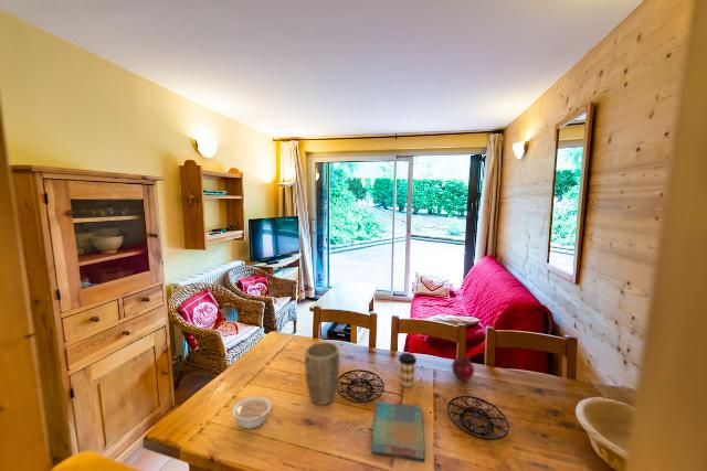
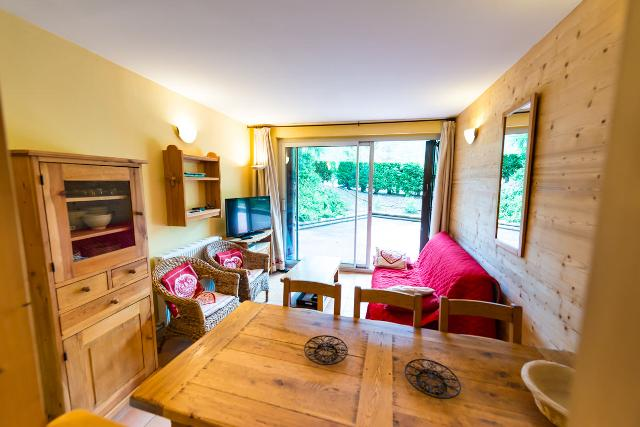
- fruit [451,355,475,381]
- plant pot [304,341,340,406]
- dish towel [370,400,426,463]
- legume [230,396,272,430]
- coffee cup [398,352,418,387]
